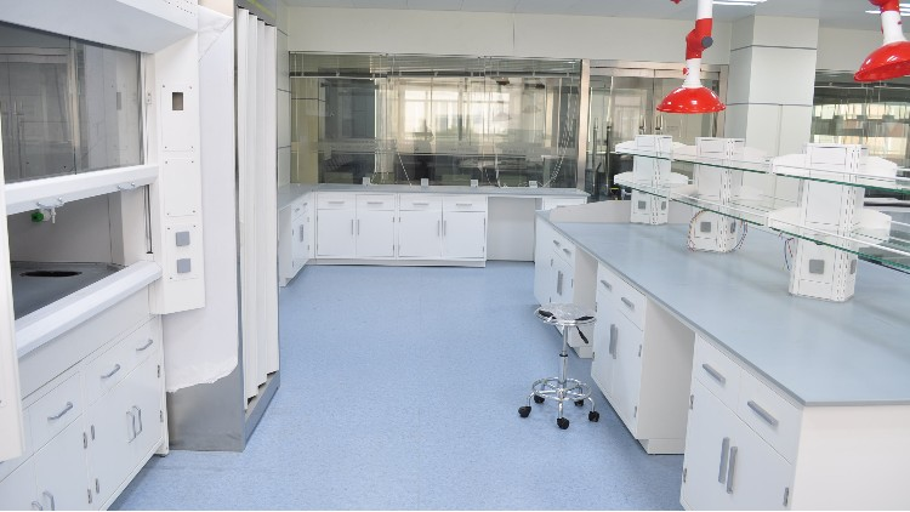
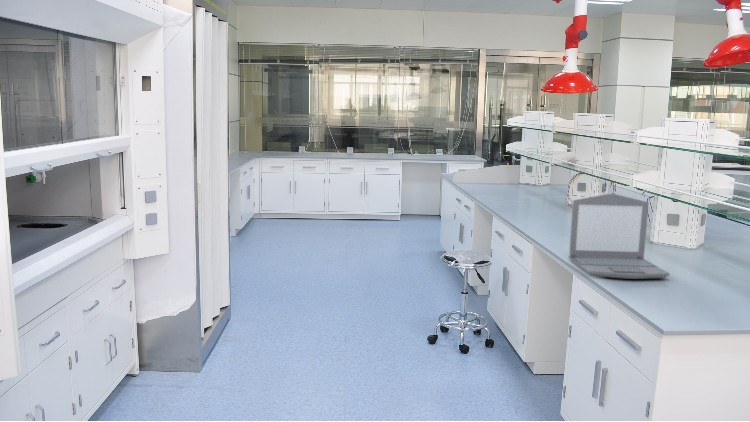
+ laptop [568,193,671,280]
